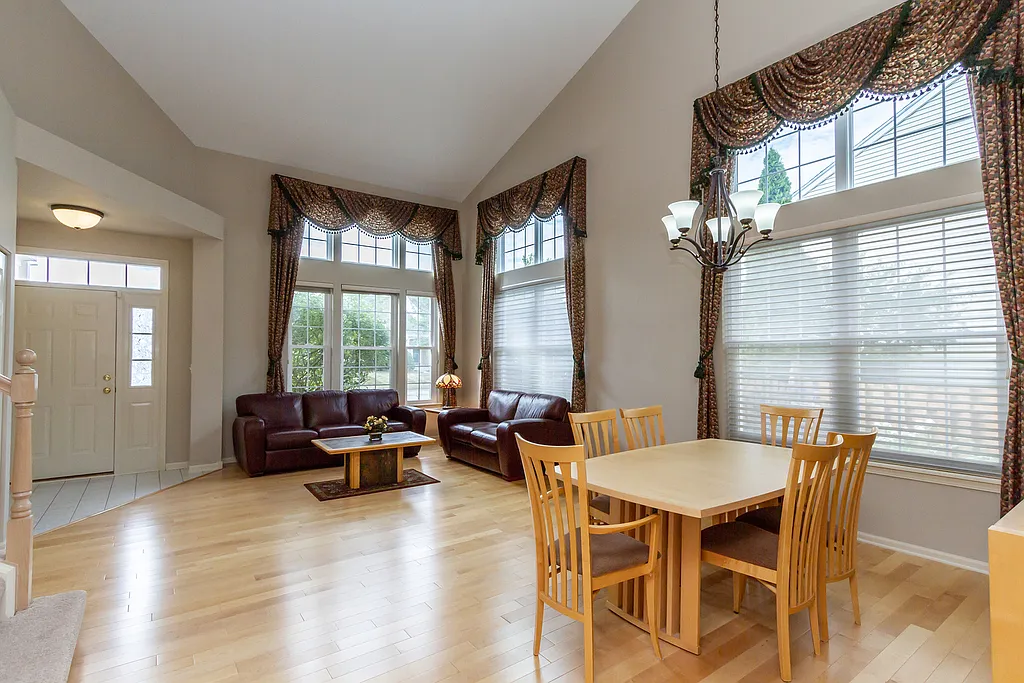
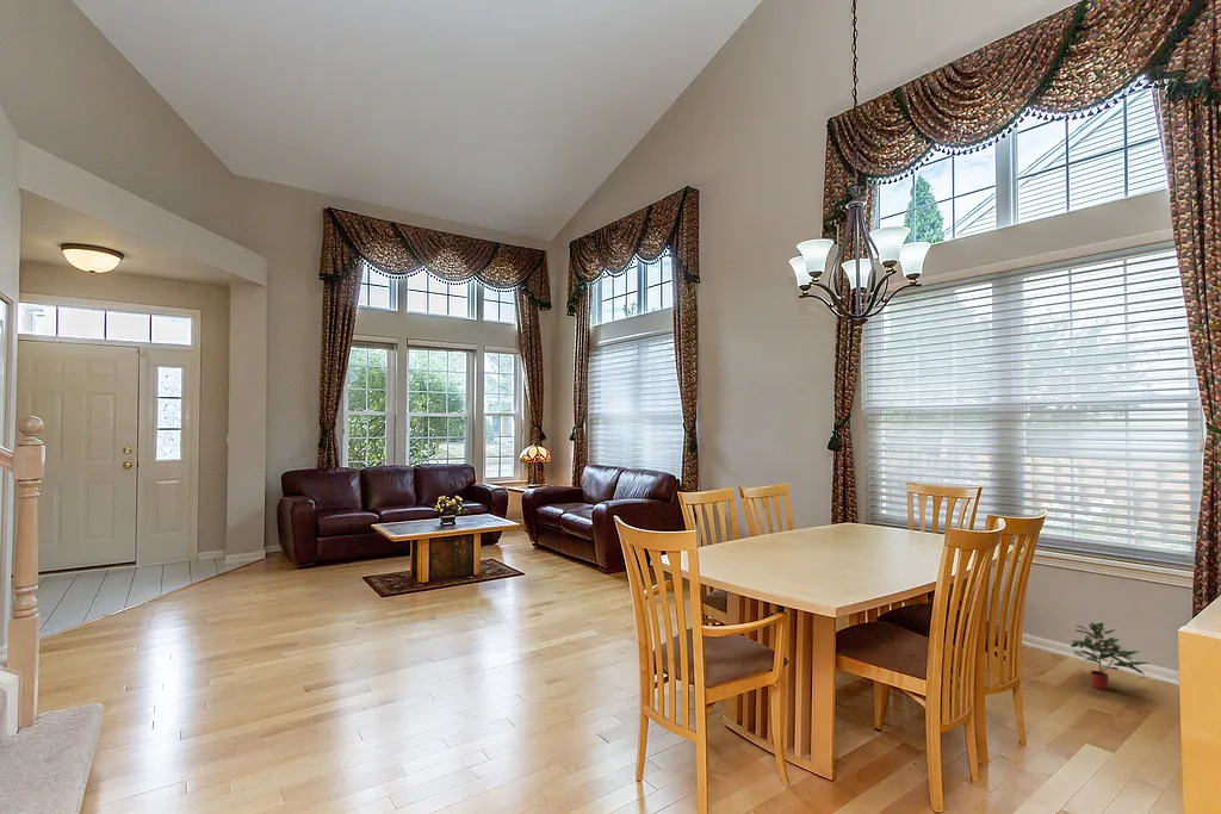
+ potted plant [1070,622,1151,691]
